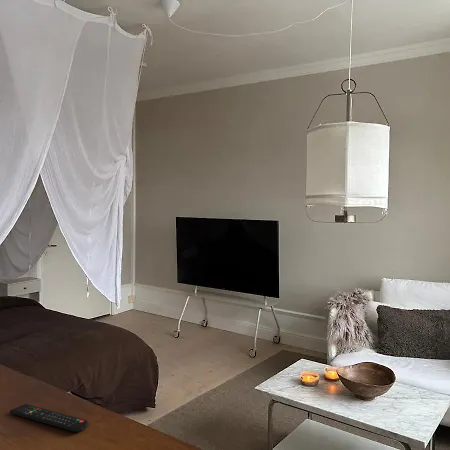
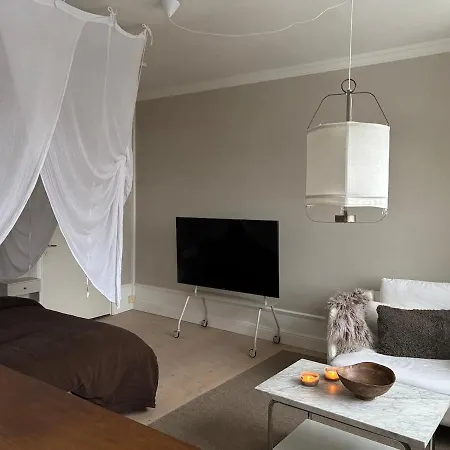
- remote control [9,403,89,433]
